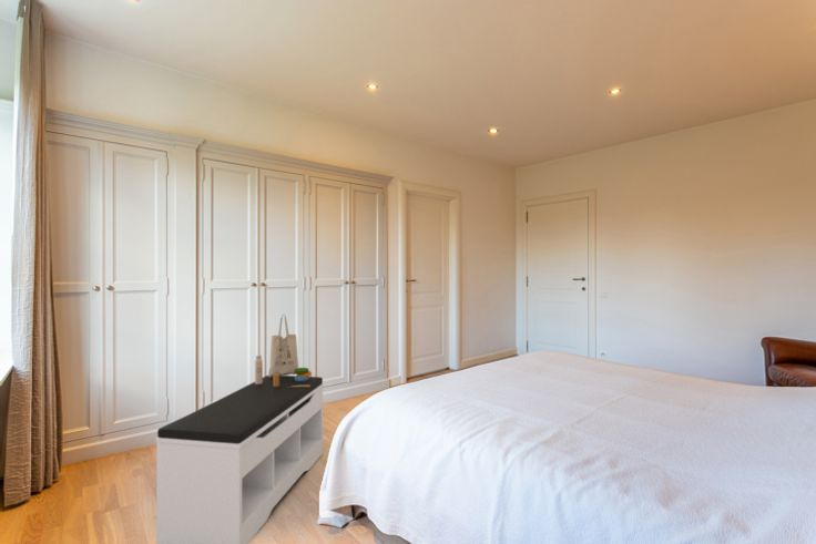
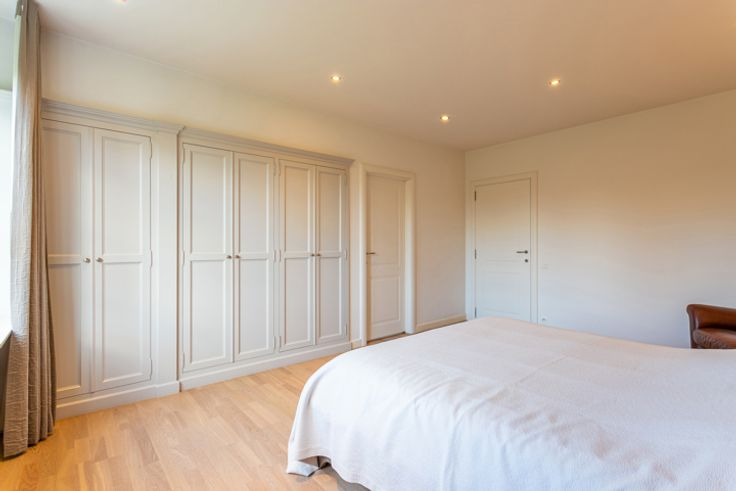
- bench [155,374,325,544]
- tote bag [254,314,313,388]
